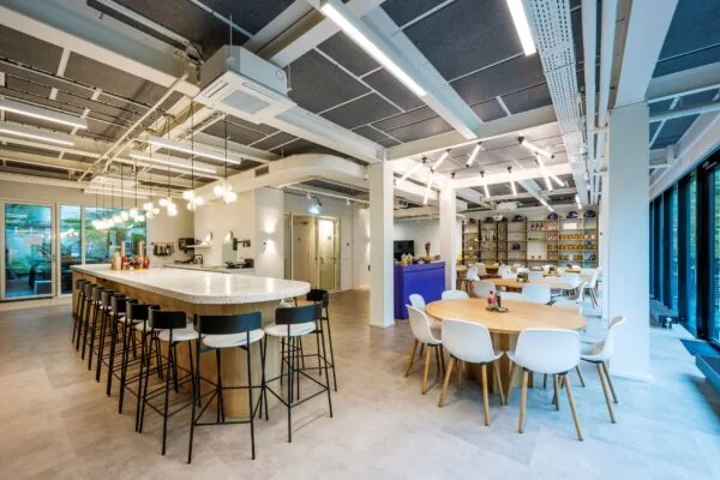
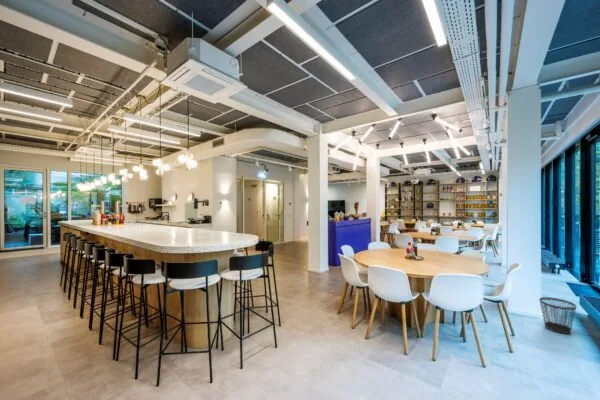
+ wastebasket [538,296,577,335]
